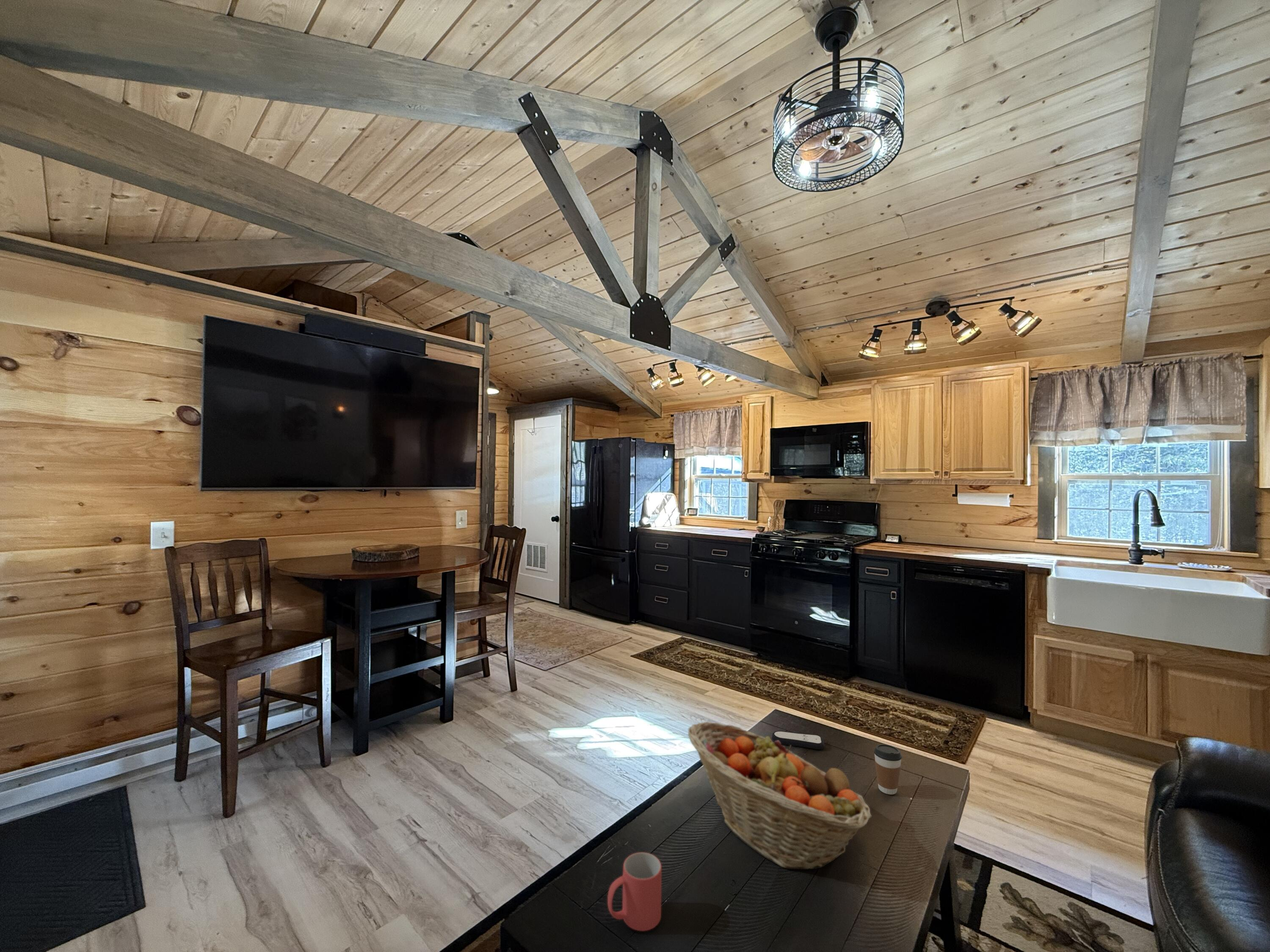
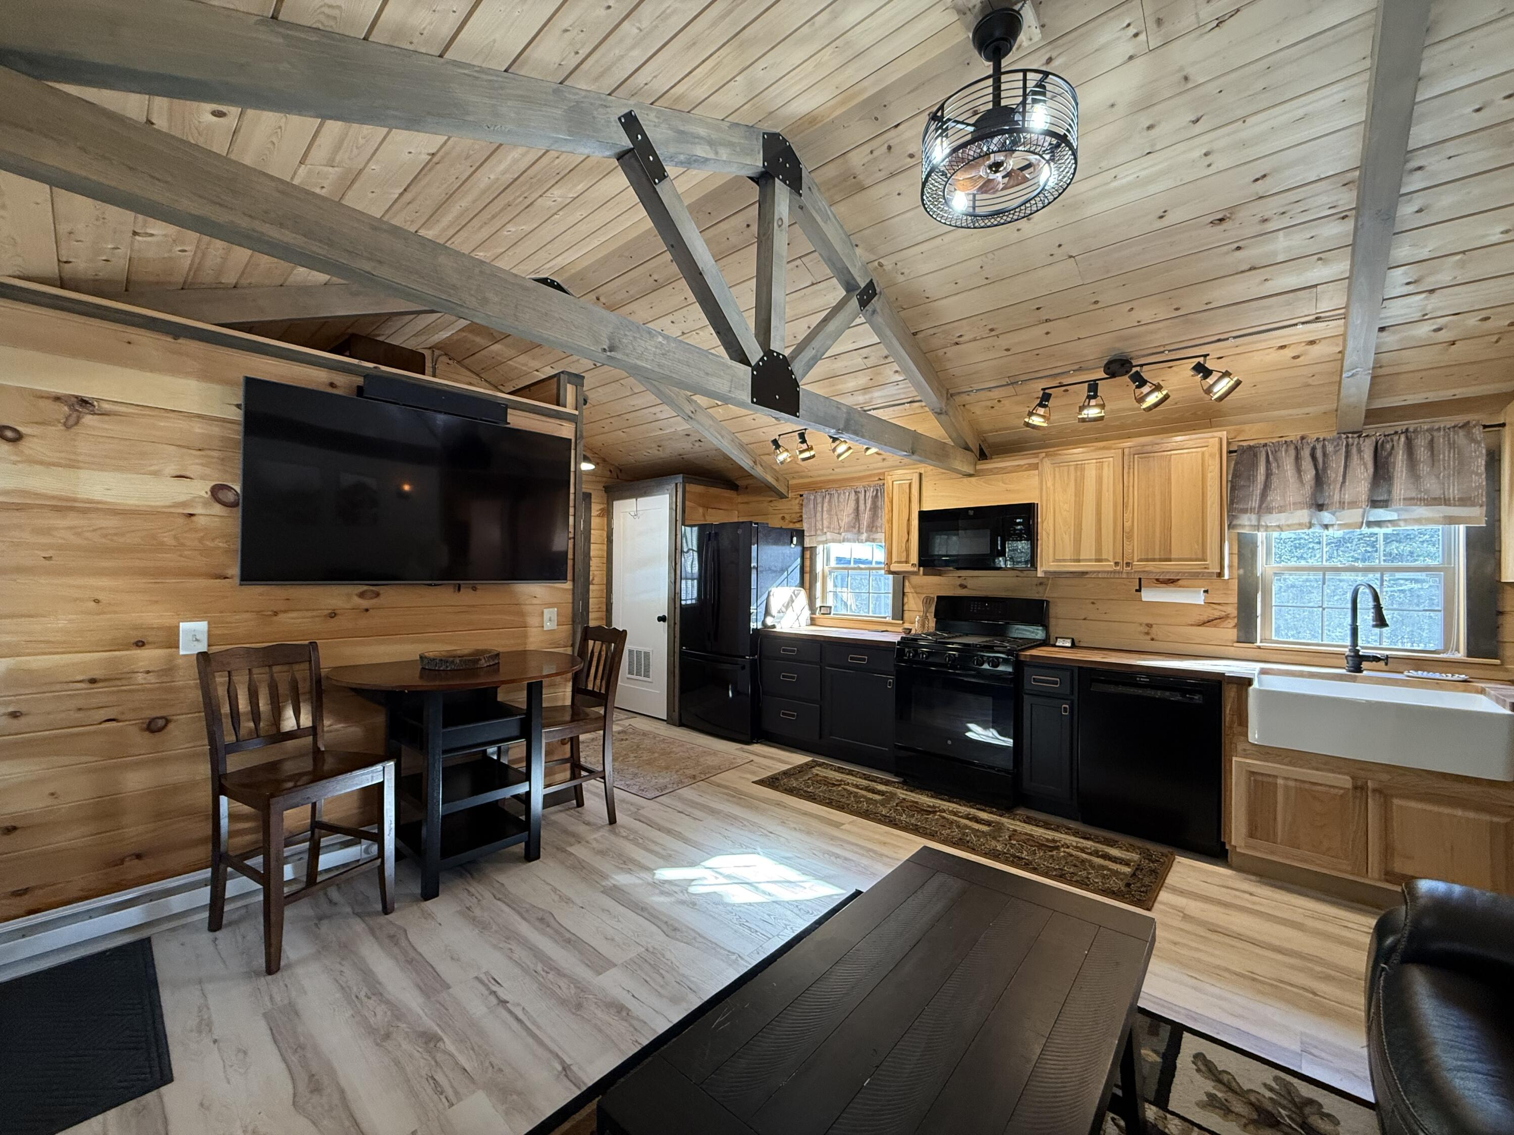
- mug [607,852,662,932]
- coffee cup [873,744,902,795]
- remote control [772,730,825,750]
- fruit basket [687,721,872,870]
